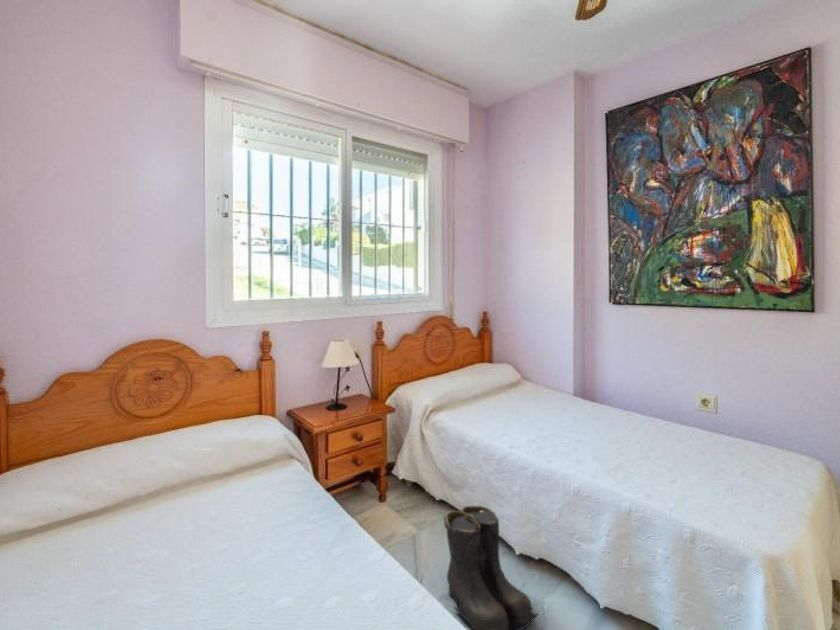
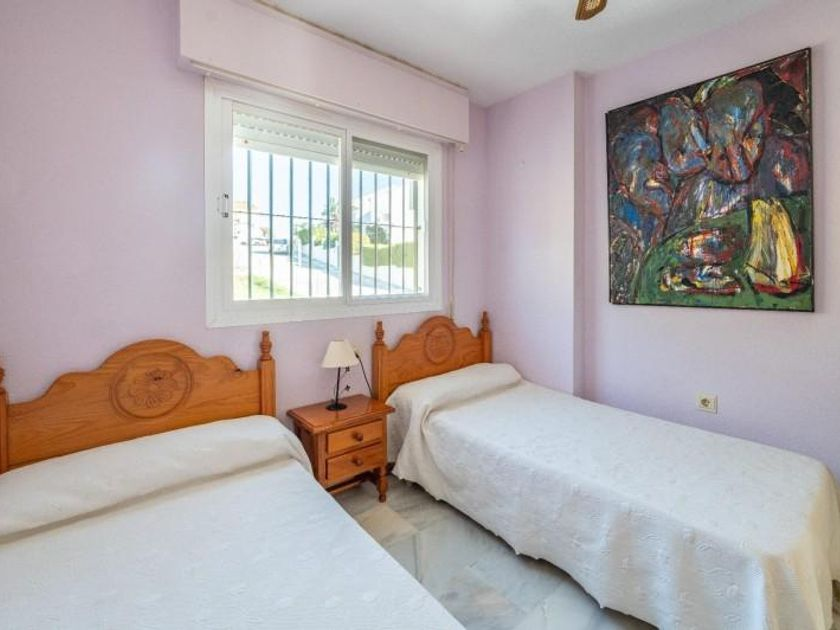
- boots [443,505,539,630]
